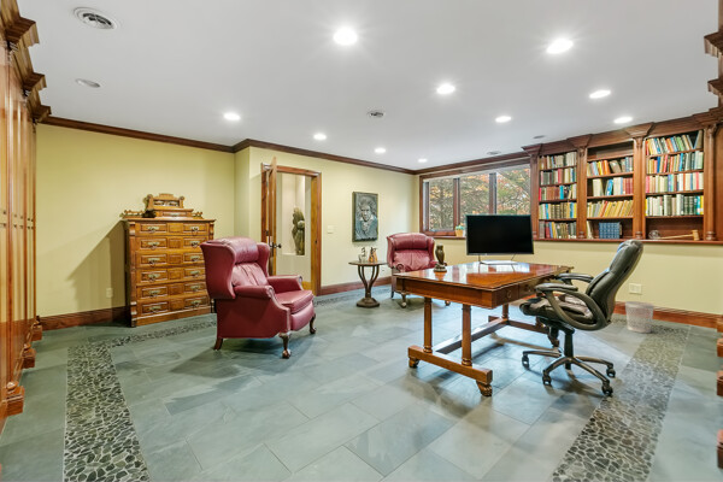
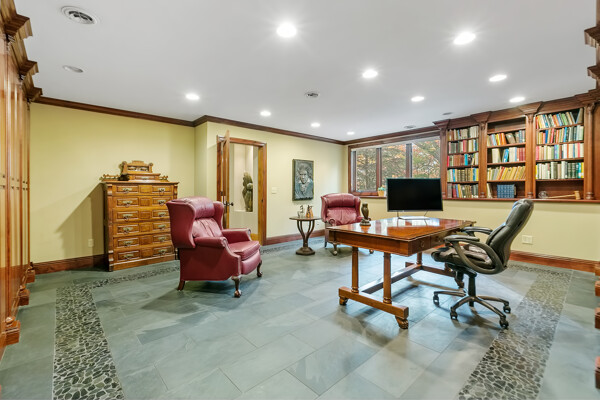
- wastebasket [624,300,656,334]
